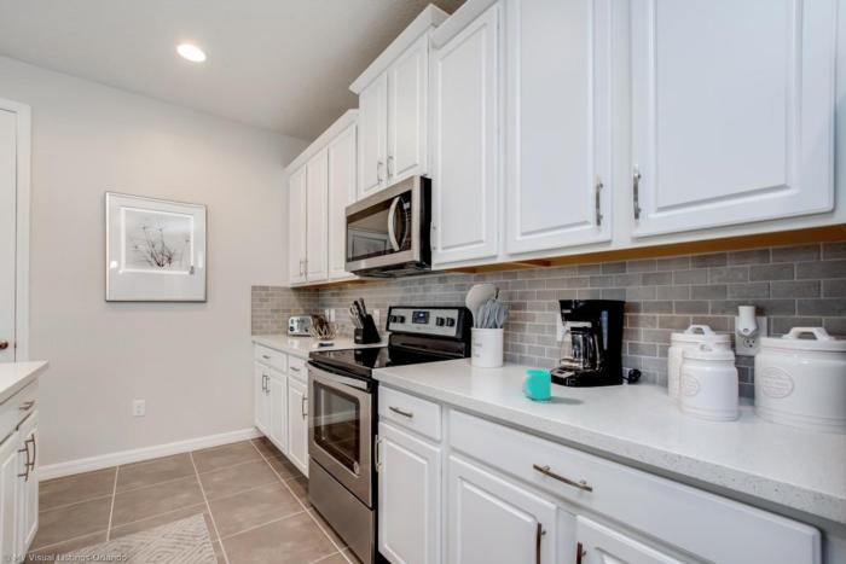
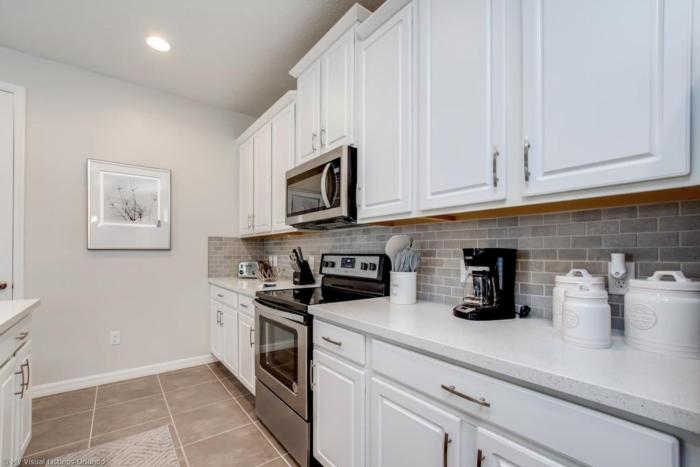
- cup [521,368,552,401]
